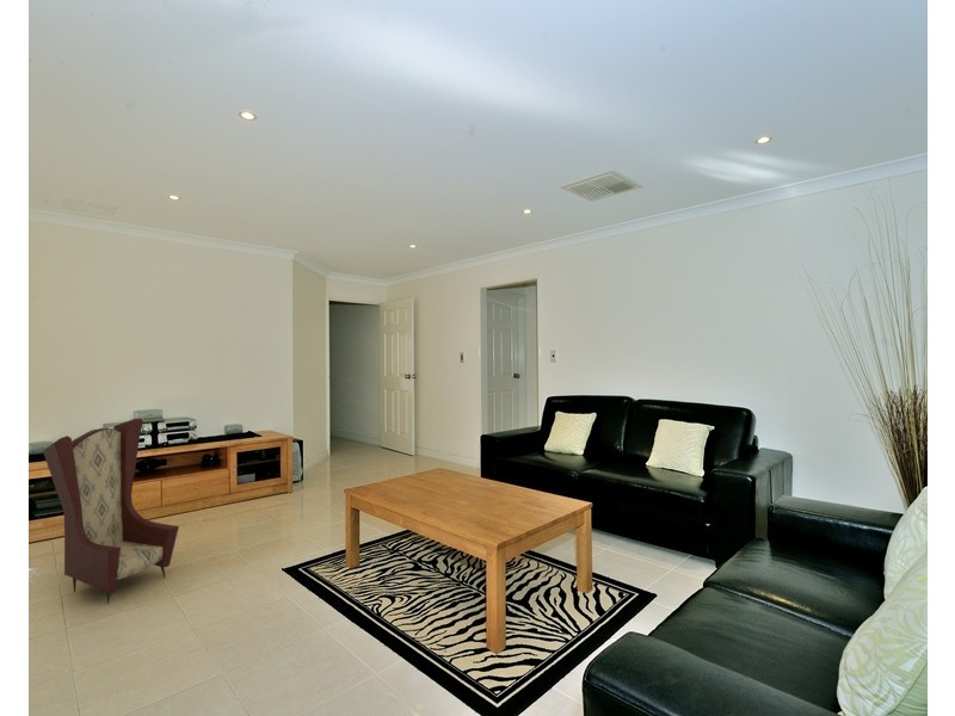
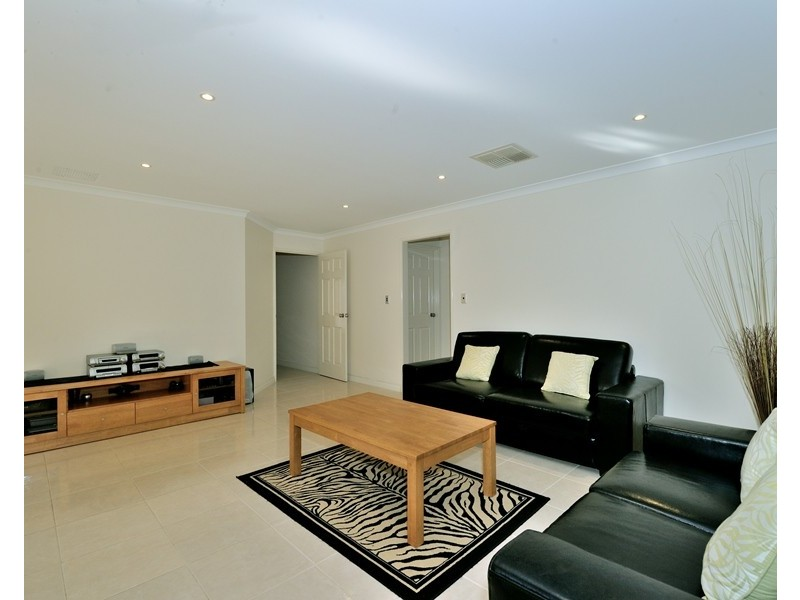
- armchair [42,418,180,605]
